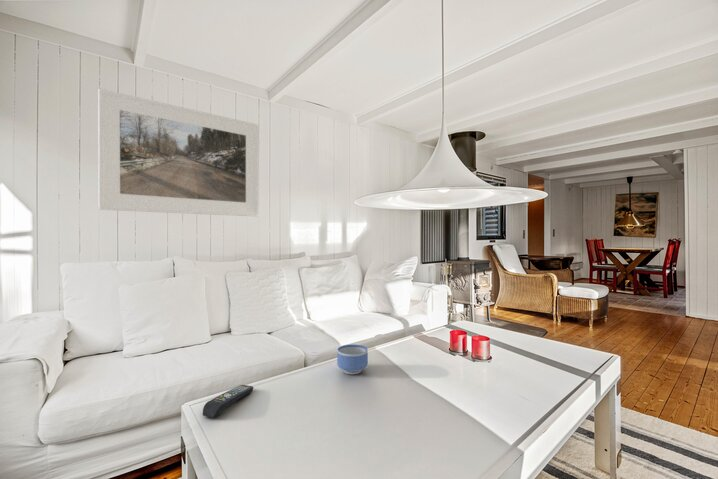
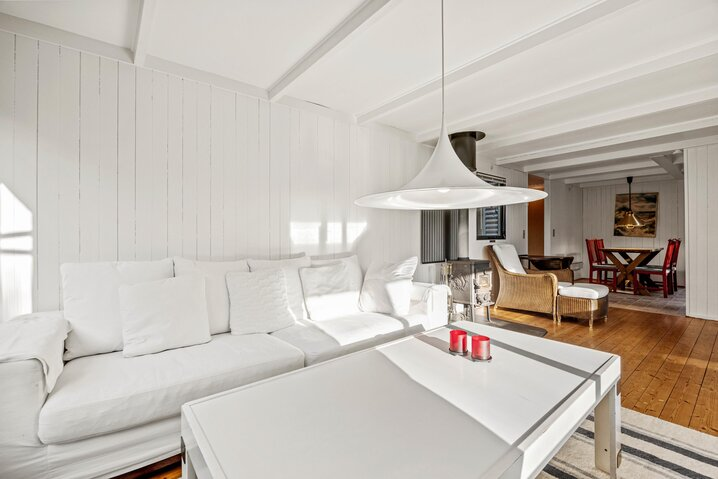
- bowl [336,344,369,375]
- remote control [202,384,255,419]
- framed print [97,87,260,218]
